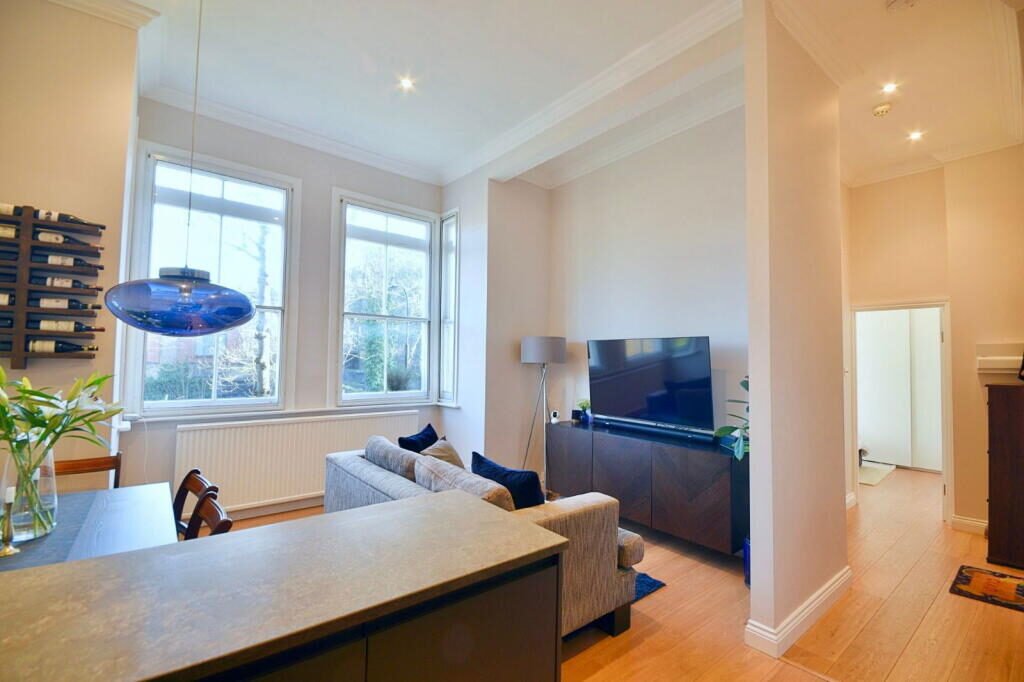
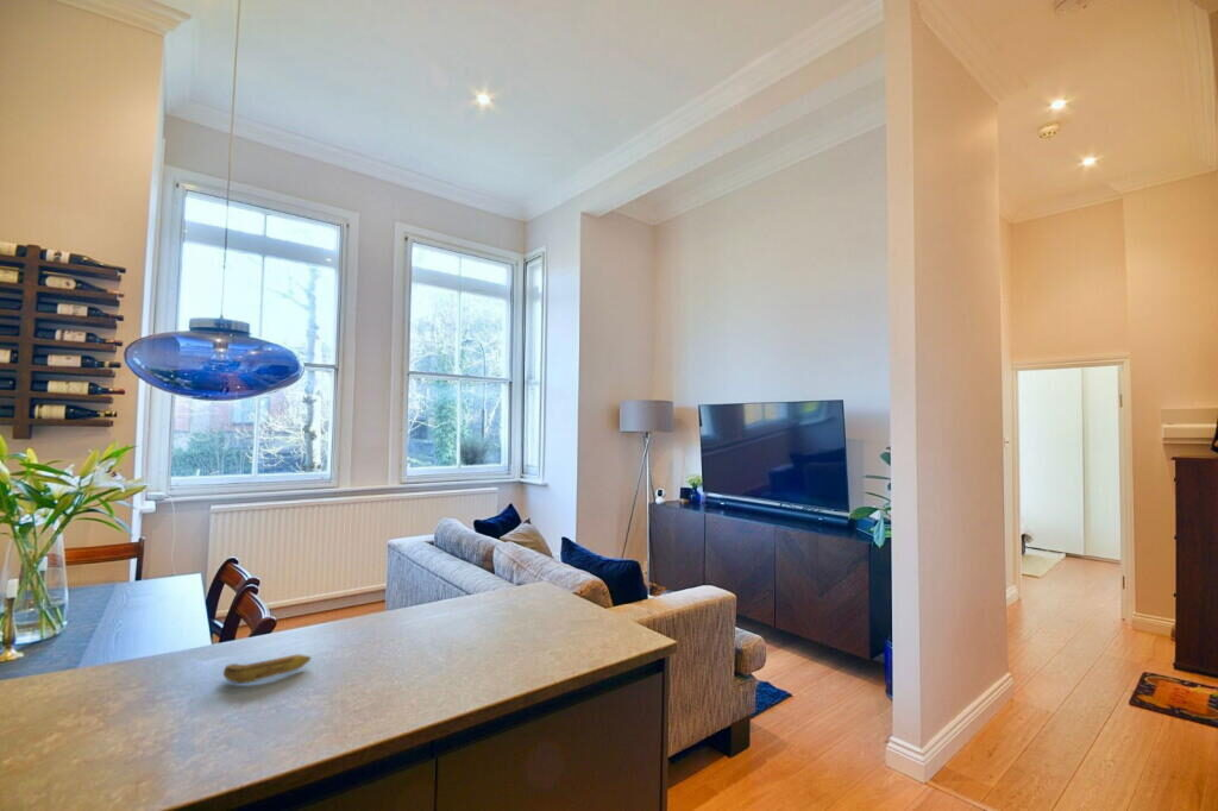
+ banana [222,653,312,685]
